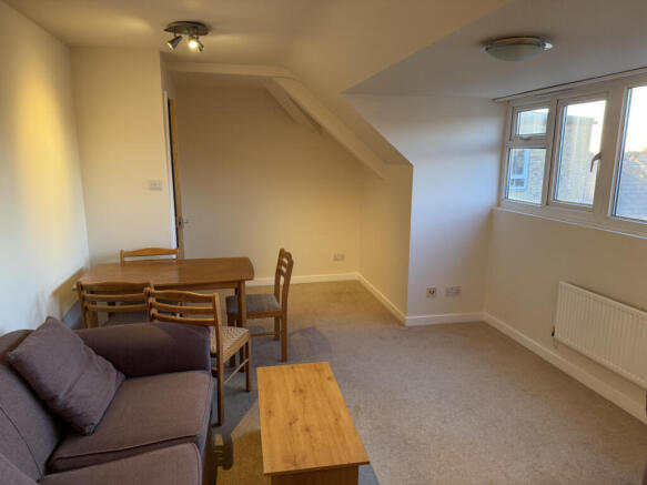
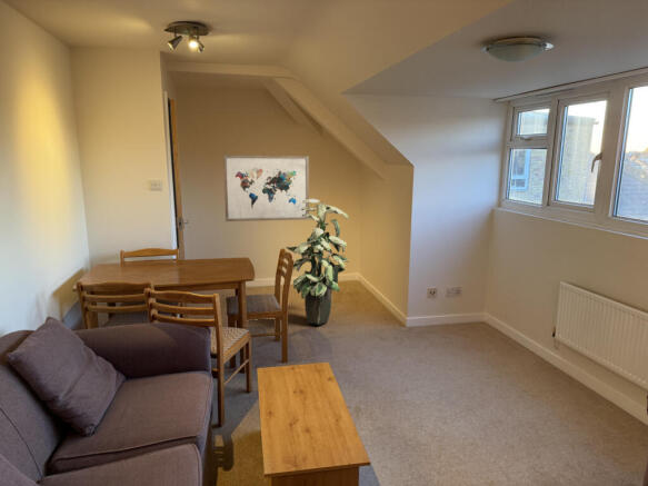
+ indoor plant [285,198,349,326]
+ wall art [222,155,310,222]
